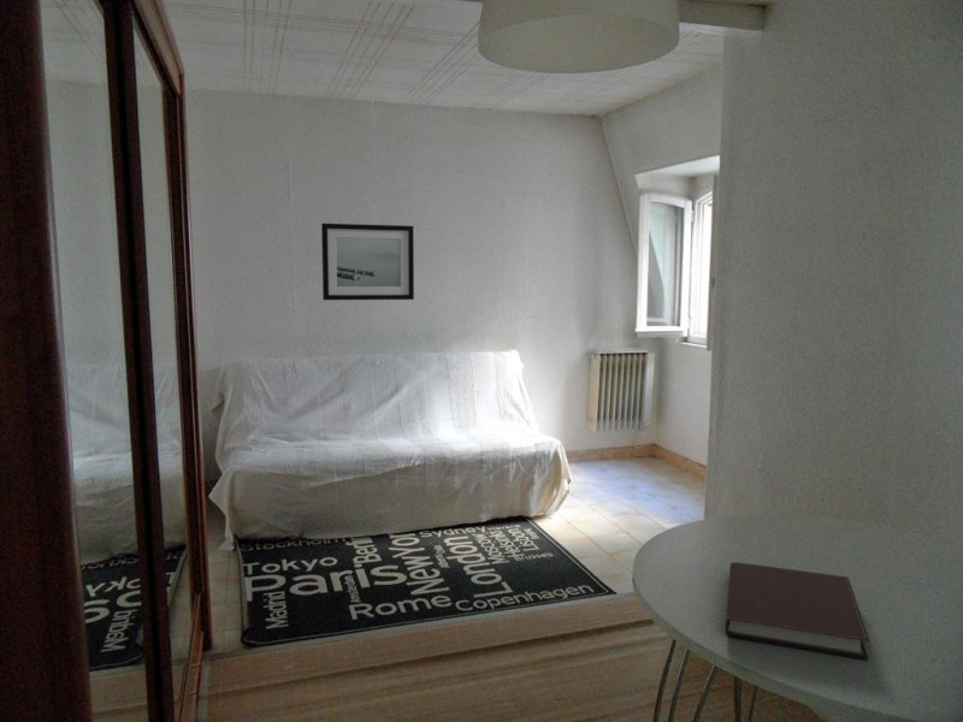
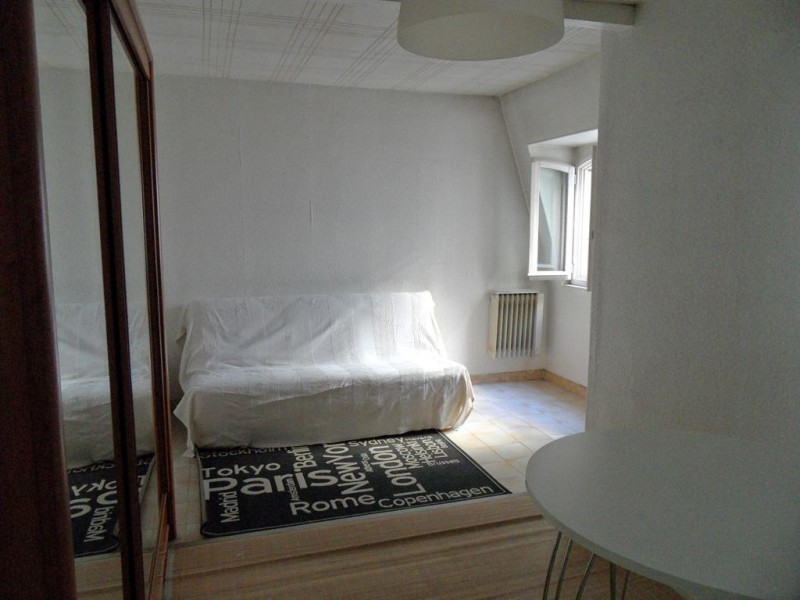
- wall art [320,223,415,301]
- notebook [725,561,870,661]
